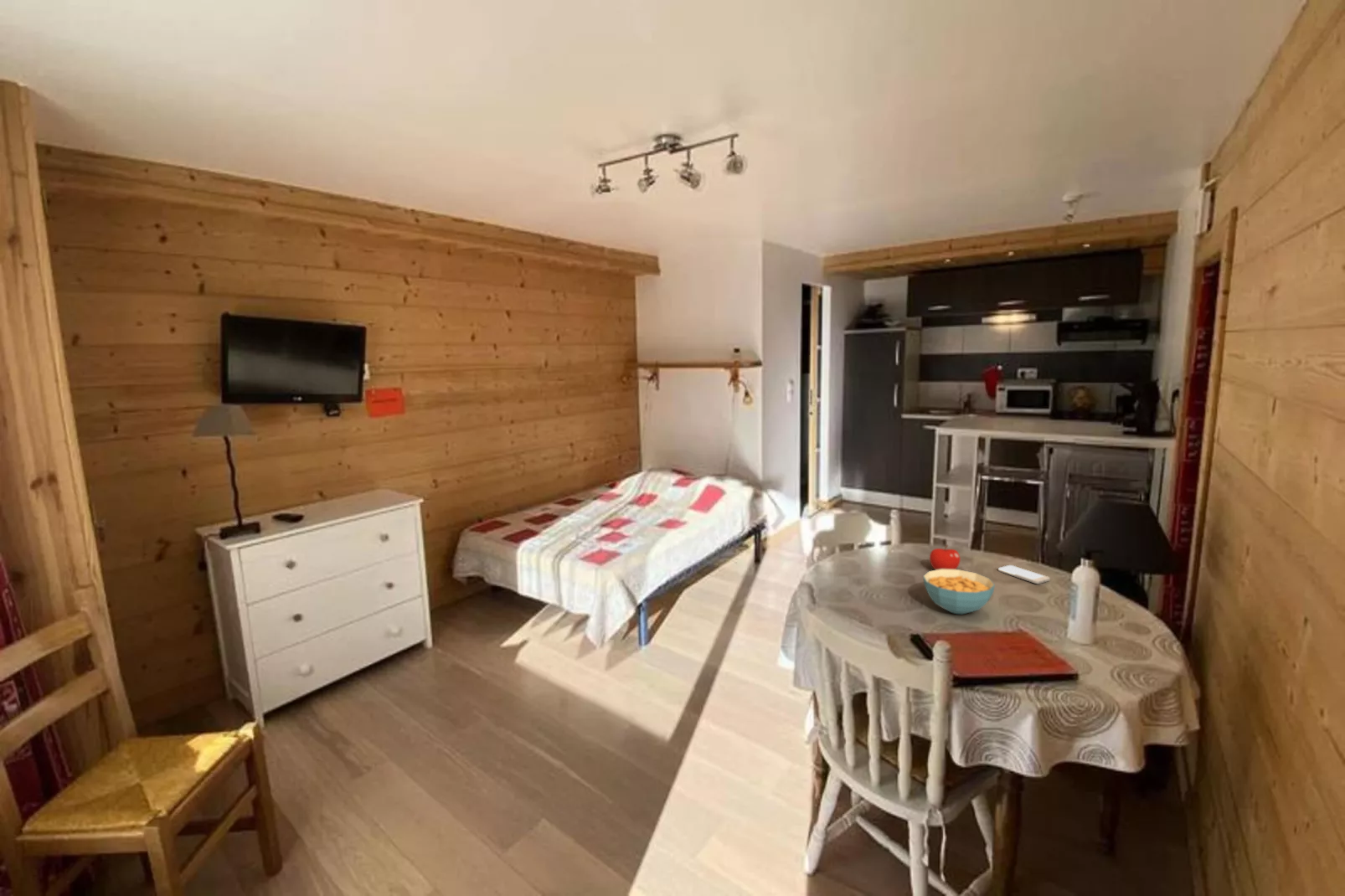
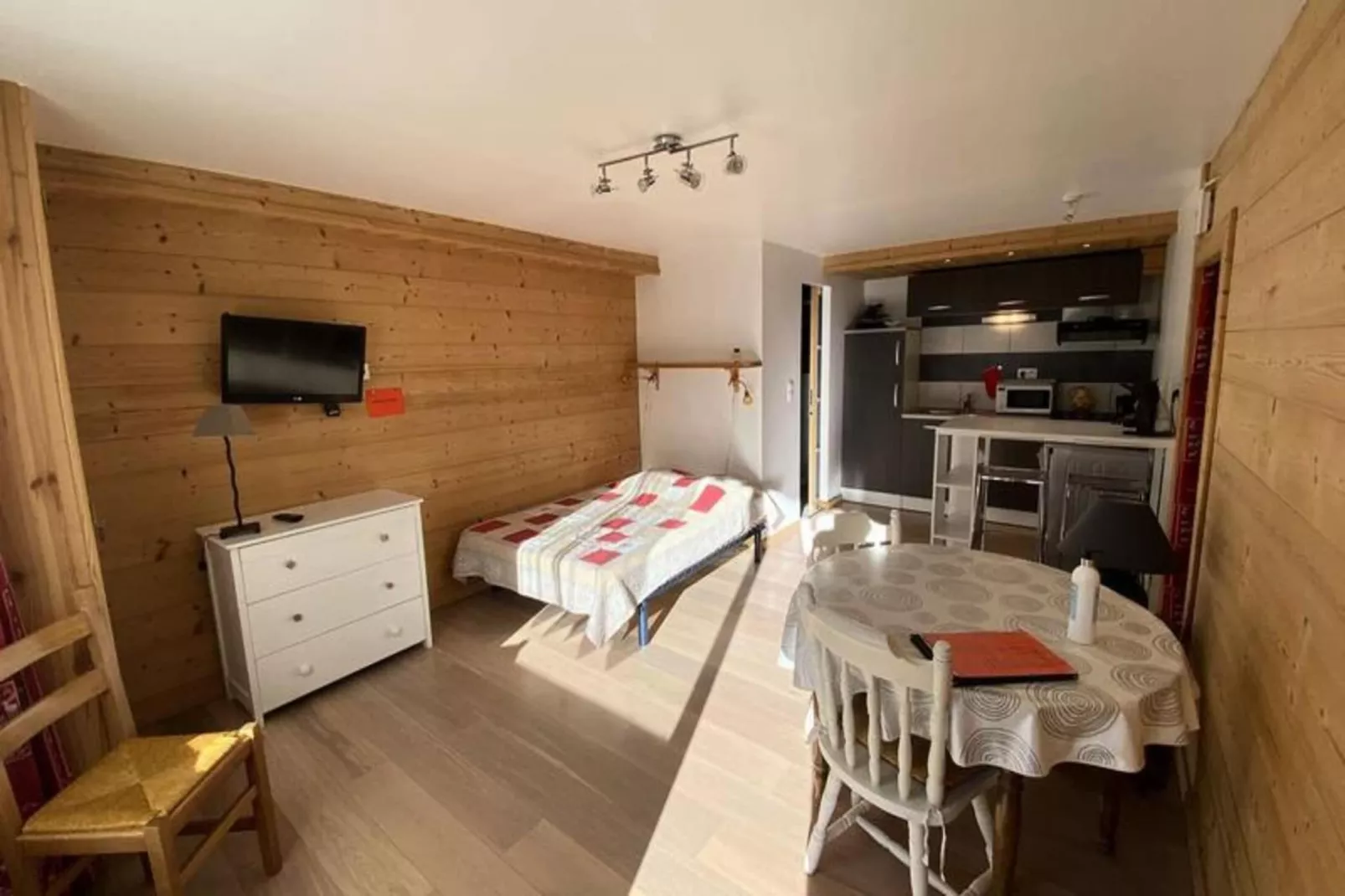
- fruit [929,544,961,570]
- cereal bowl [922,569,996,615]
- smartphone [997,564,1051,584]
